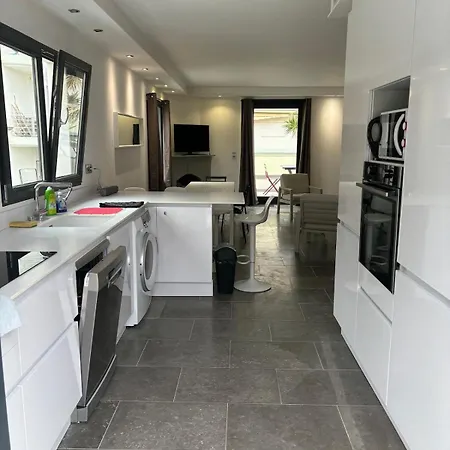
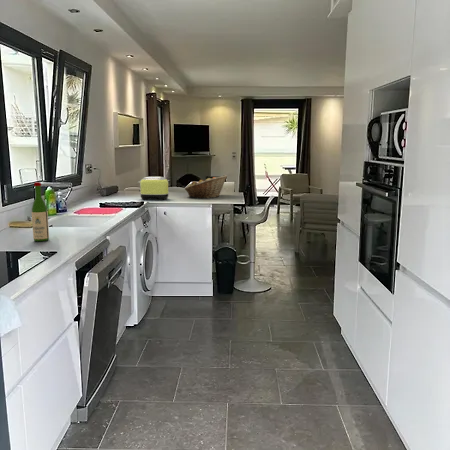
+ fruit basket [184,174,228,199]
+ wine bottle [31,181,50,242]
+ toaster [136,176,170,201]
